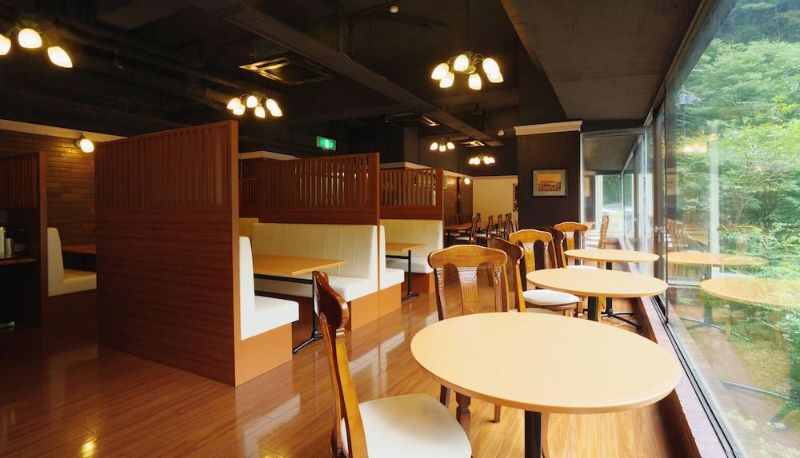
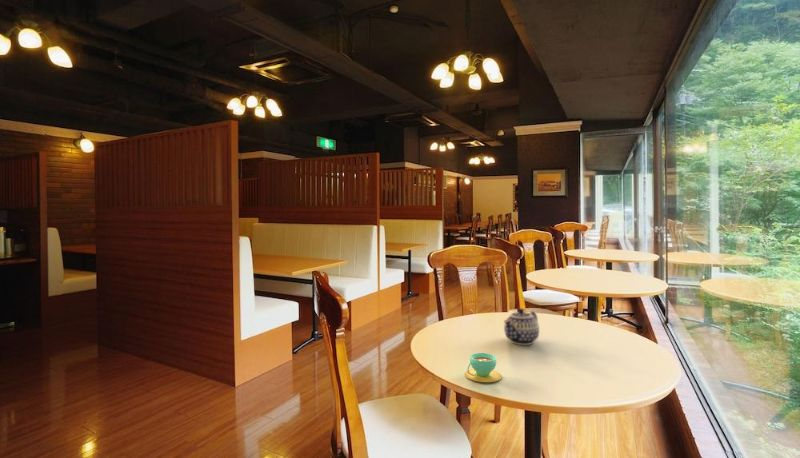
+ teacup [464,352,503,383]
+ teapot [503,307,540,346]
